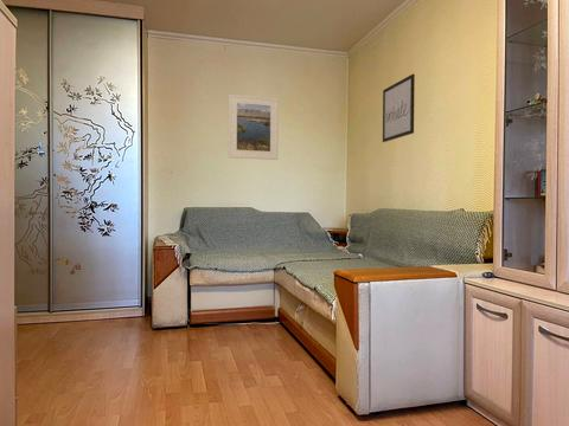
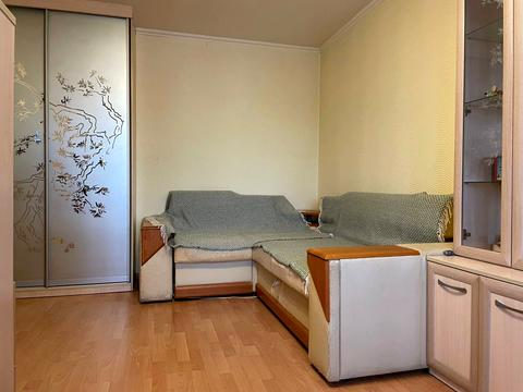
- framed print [228,93,280,161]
- wall art [382,73,416,143]
